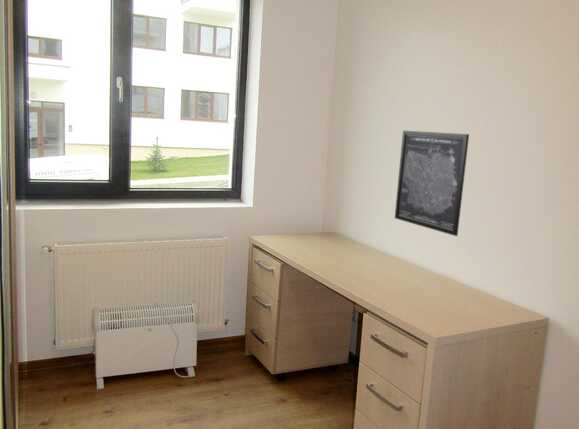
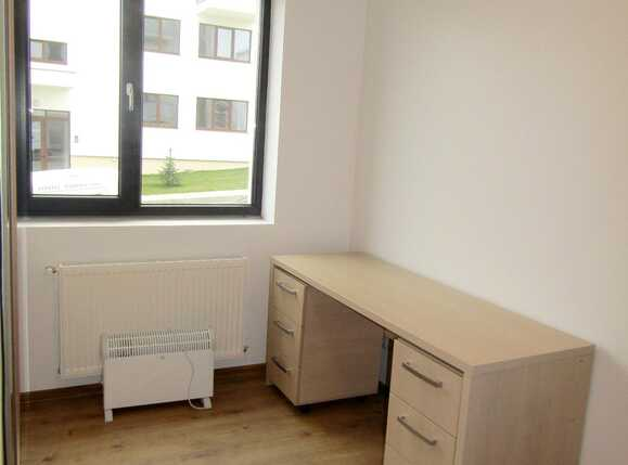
- wall art [394,130,470,237]
